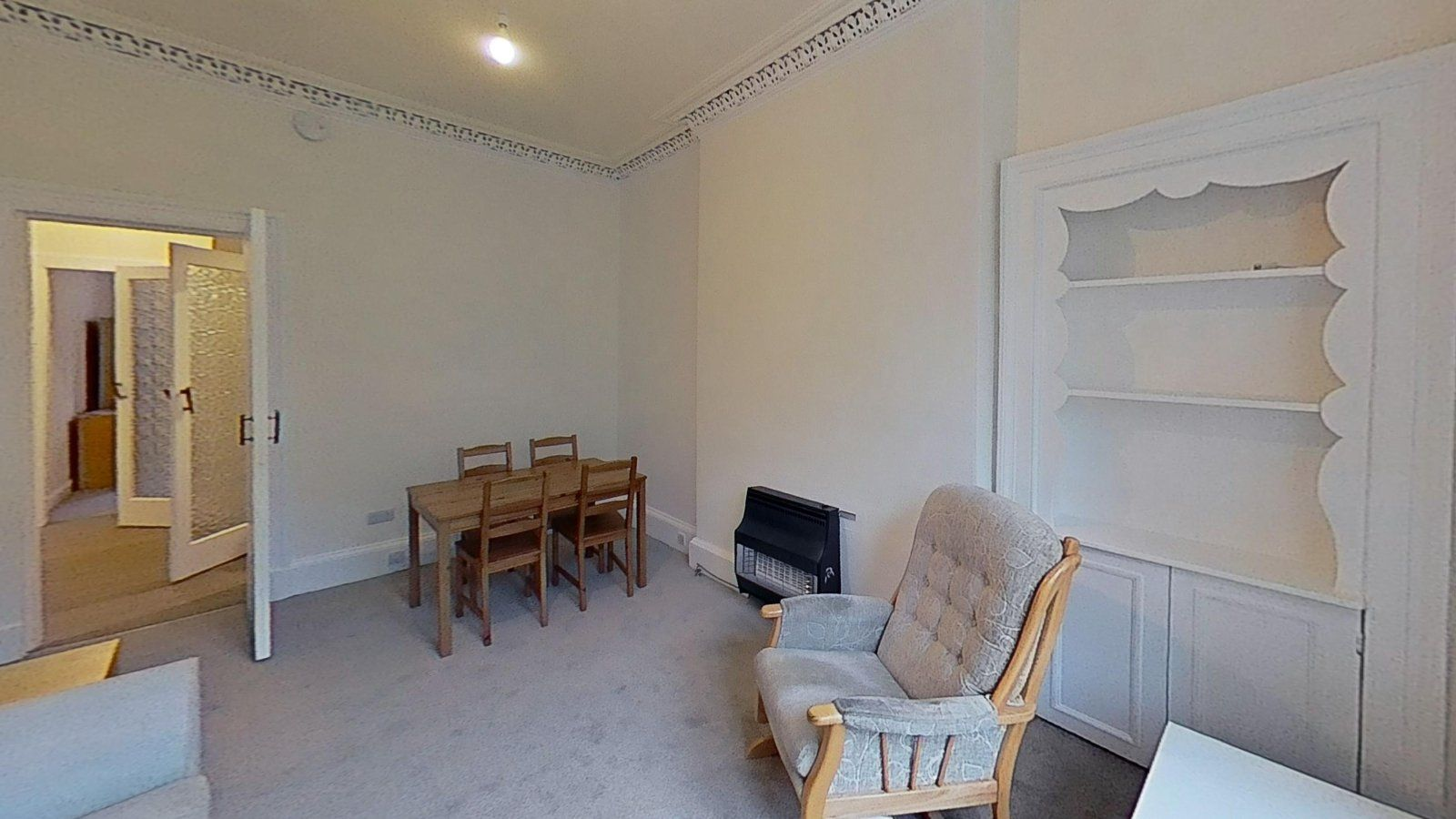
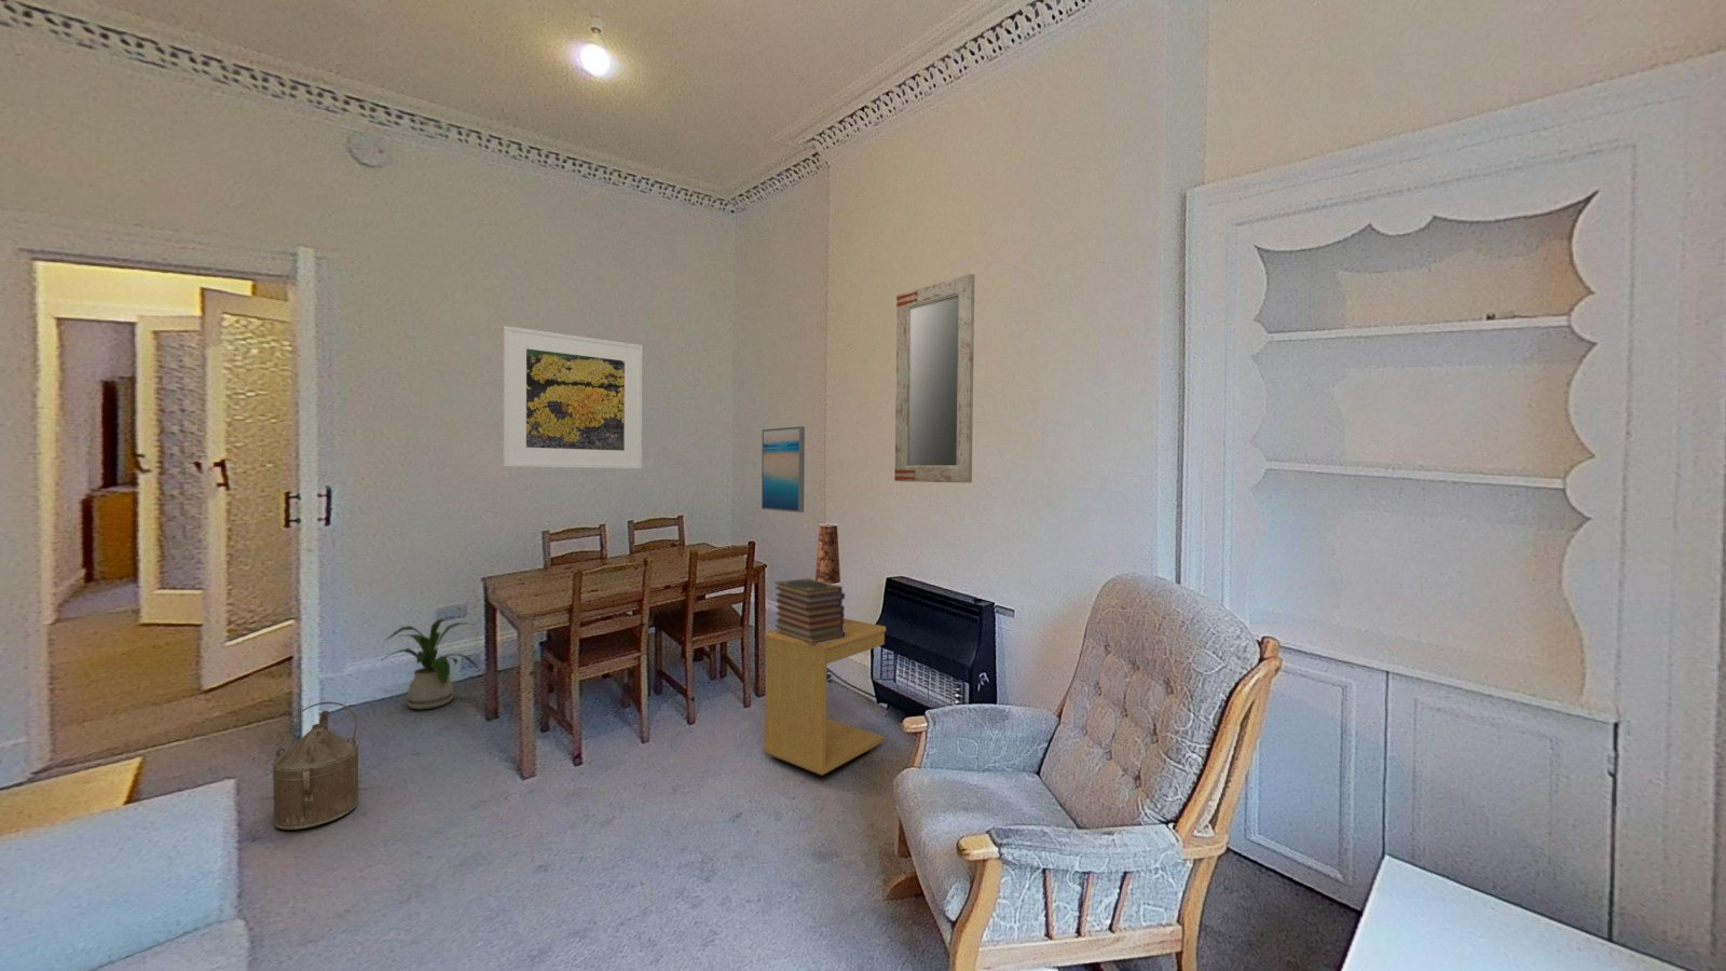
+ home mirror [893,273,976,485]
+ book stack [773,577,845,644]
+ watering can [271,701,359,831]
+ house plant [379,615,480,710]
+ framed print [503,325,644,469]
+ side table [763,618,887,777]
+ table lamp [814,523,842,584]
+ wall art [761,426,806,513]
